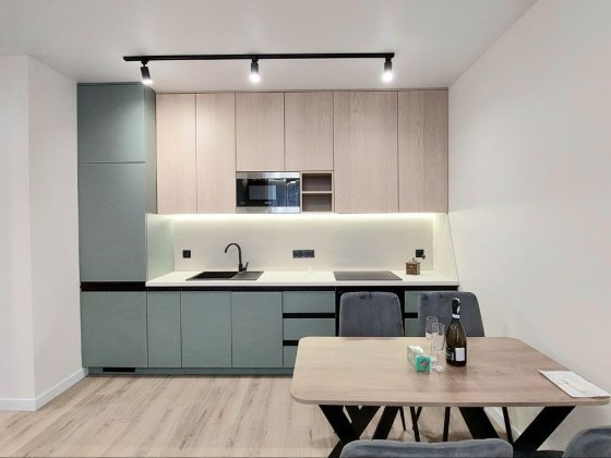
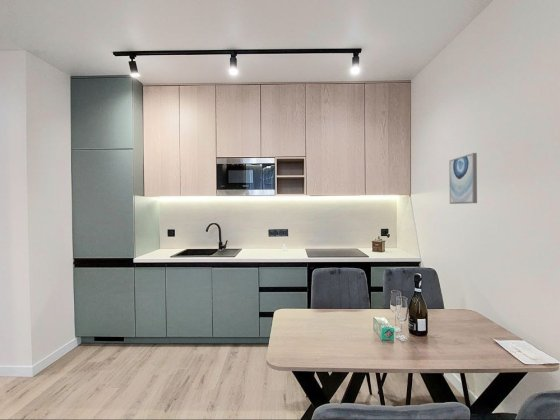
+ wall art [448,152,478,205]
